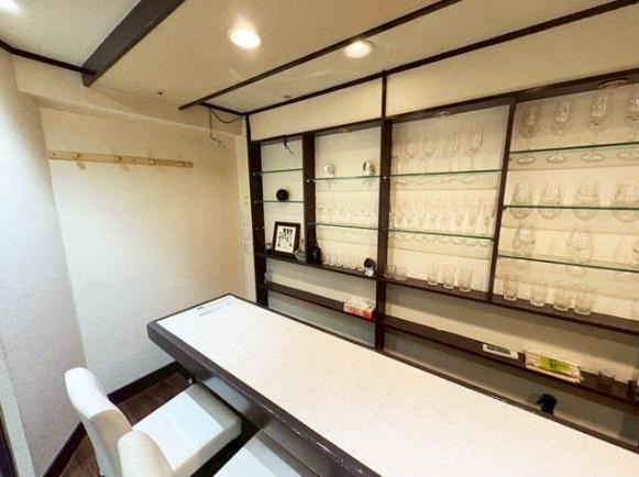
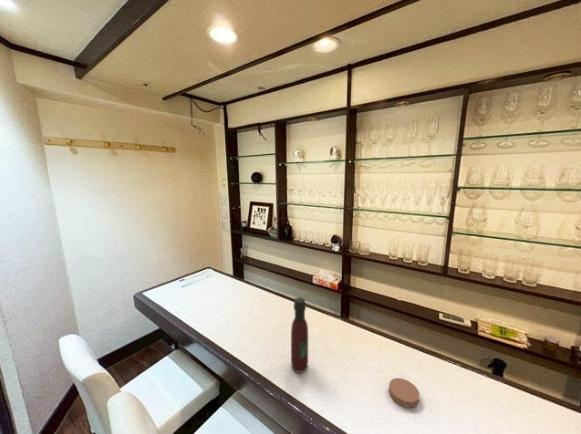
+ wine bottle [290,297,309,373]
+ coaster [388,377,421,408]
